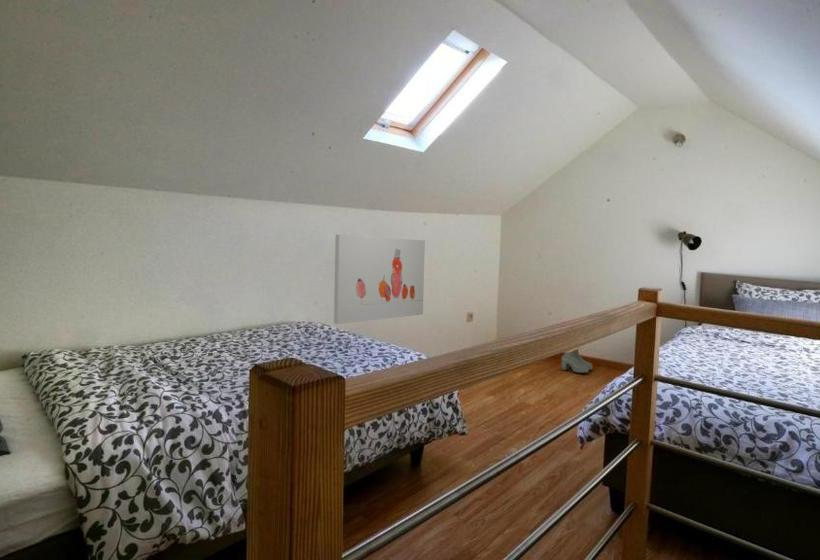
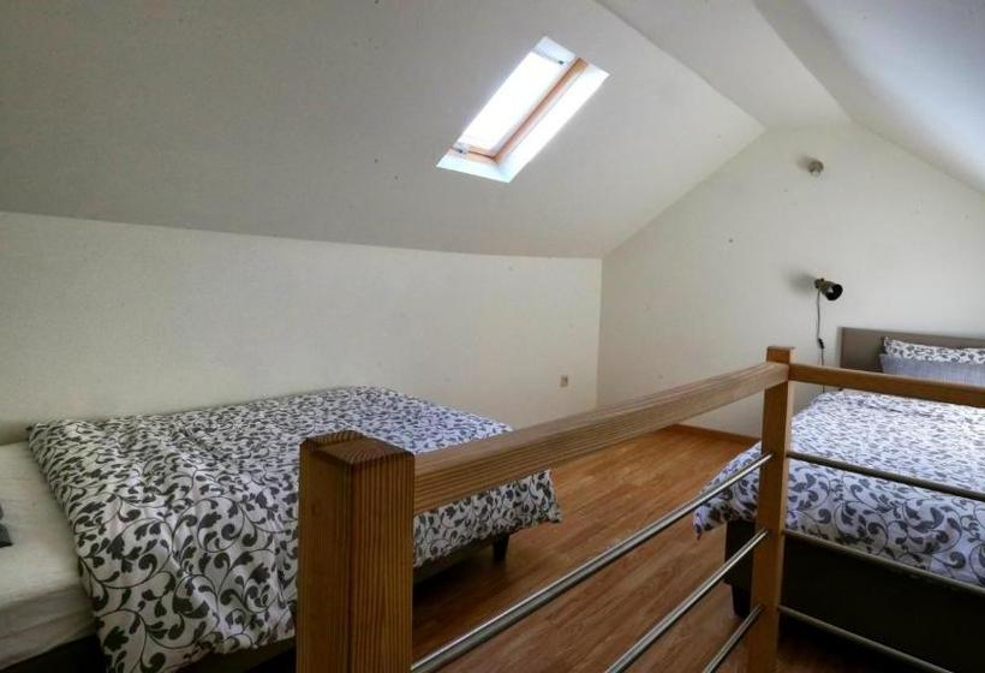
- wall art [333,234,426,325]
- boots [560,348,594,374]
